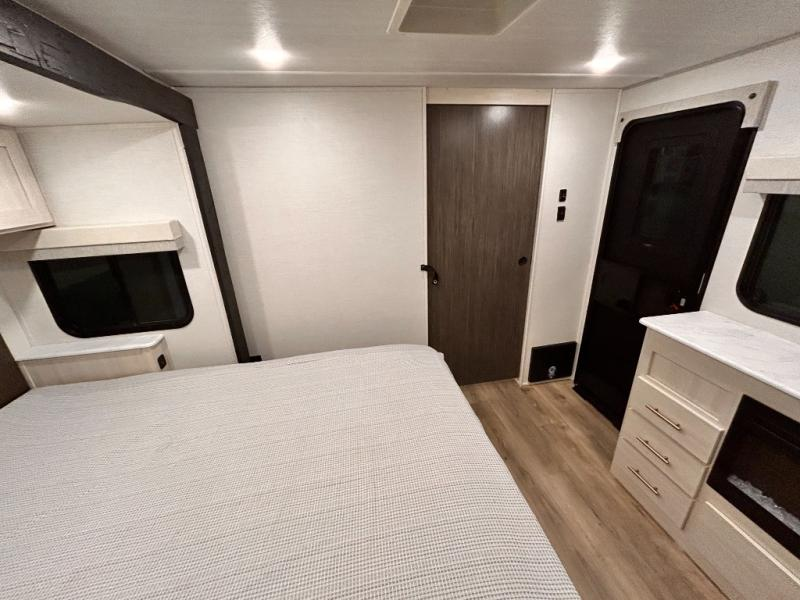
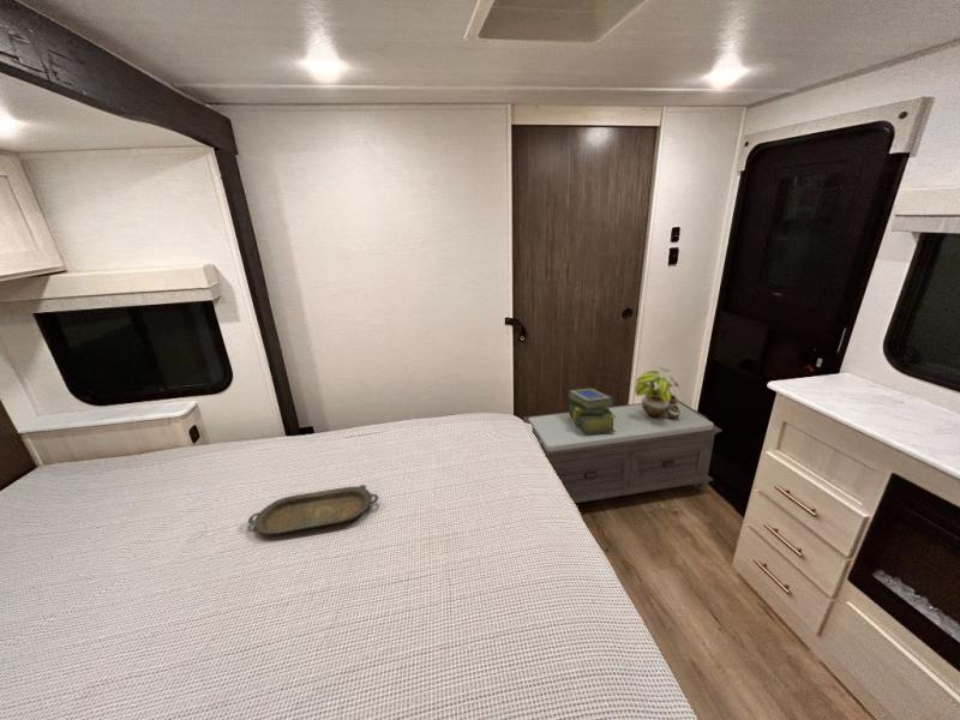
+ bench [523,400,724,504]
+ serving tray [247,484,379,535]
+ stack of books [566,386,616,434]
+ potted plant [634,366,680,419]
